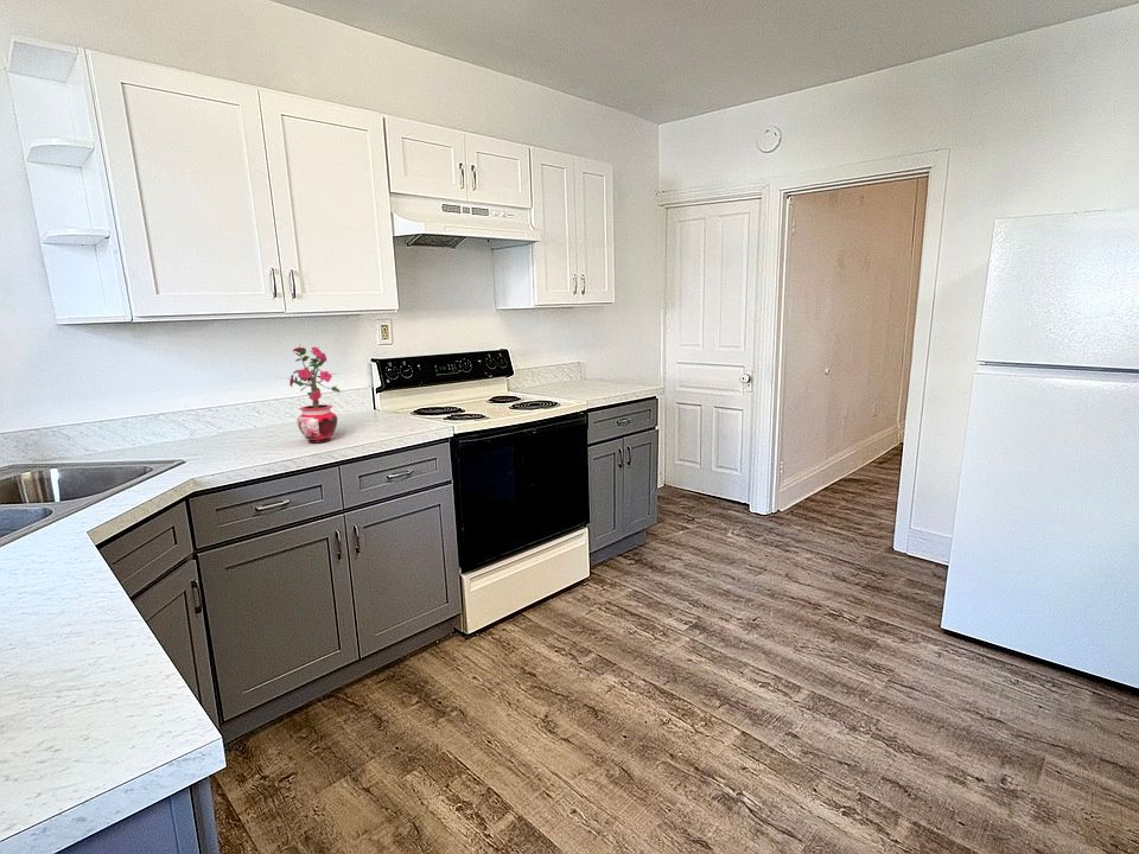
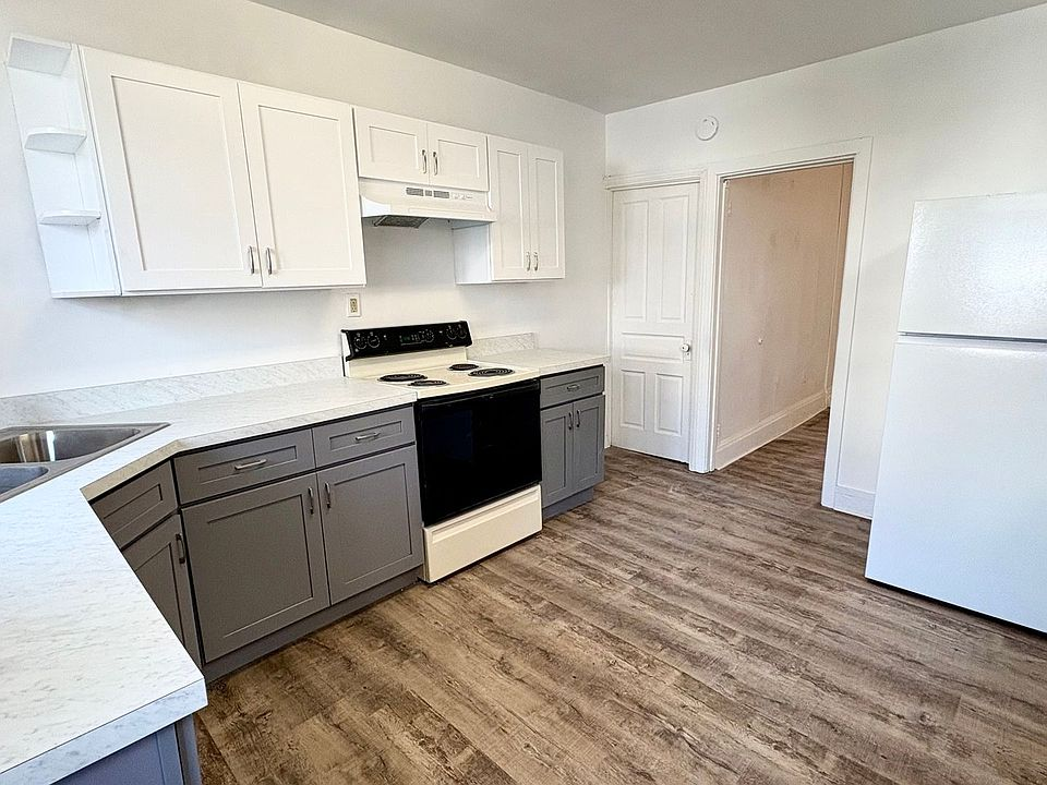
- potted plant [288,345,342,444]
